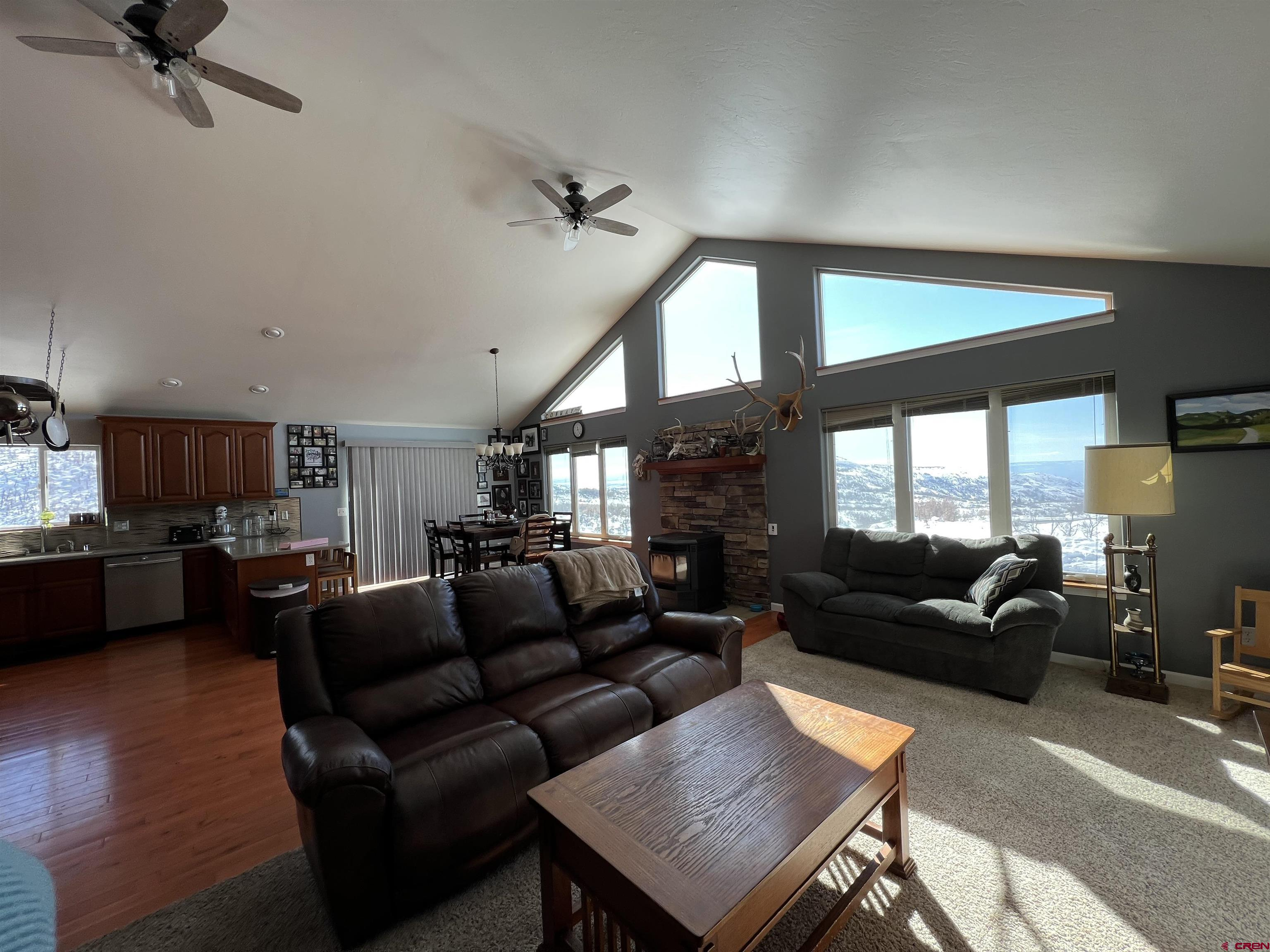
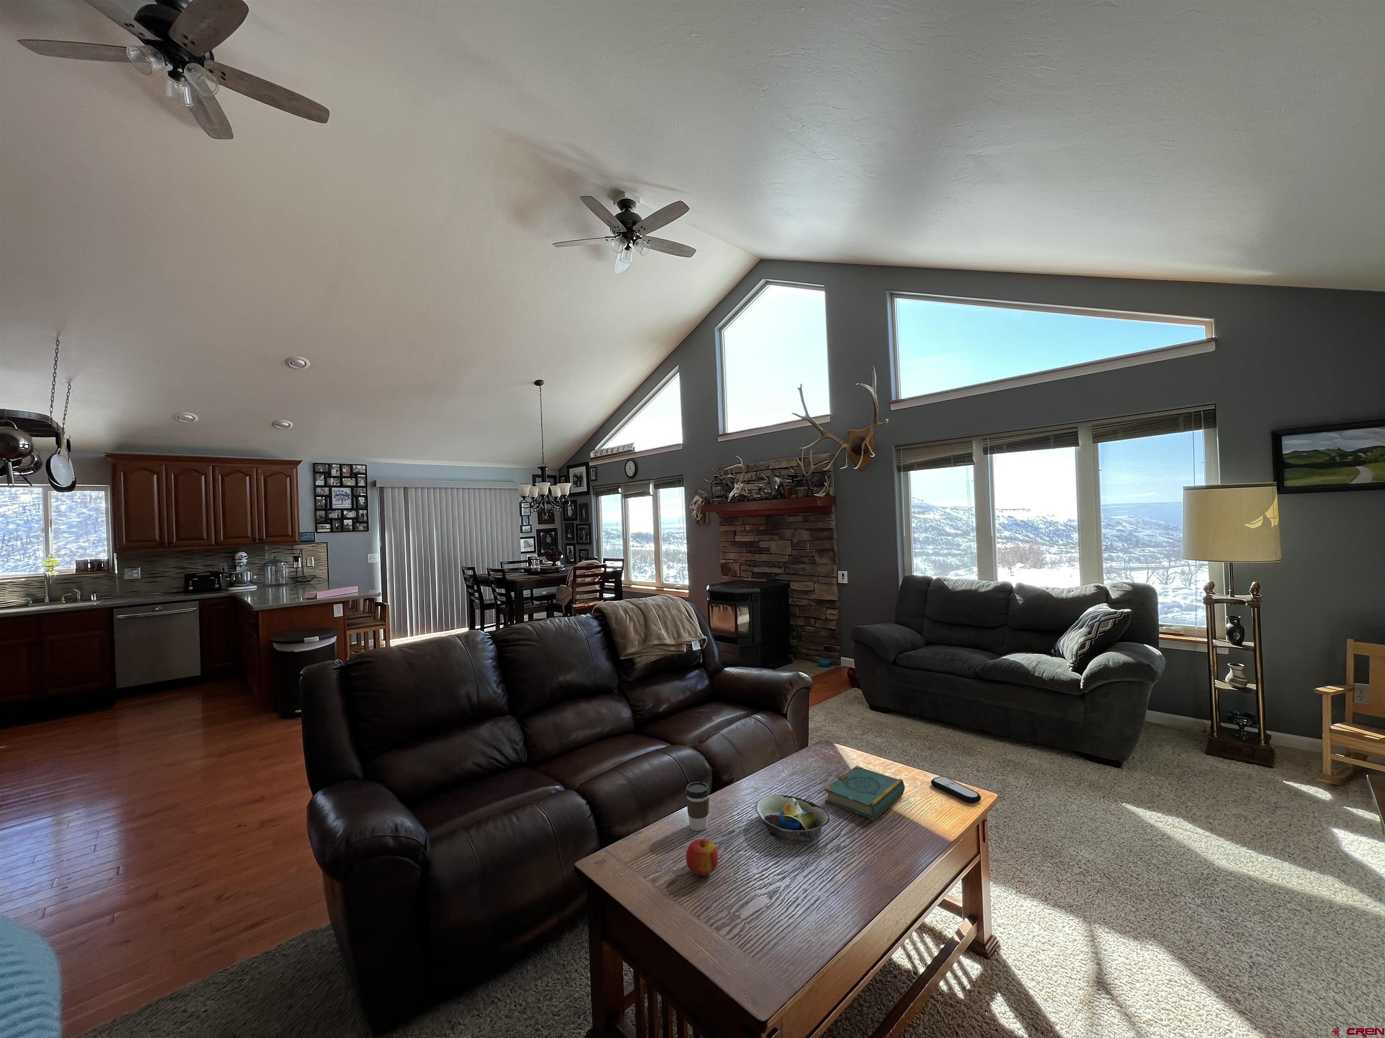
+ book [823,765,905,821]
+ decorative bowl [755,794,831,844]
+ remote control [930,776,981,804]
+ coffee cup [685,781,710,831]
+ apple [686,838,719,876]
